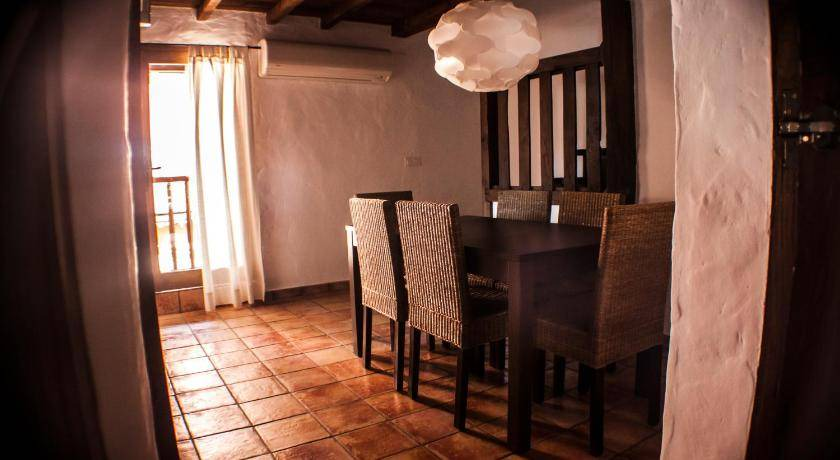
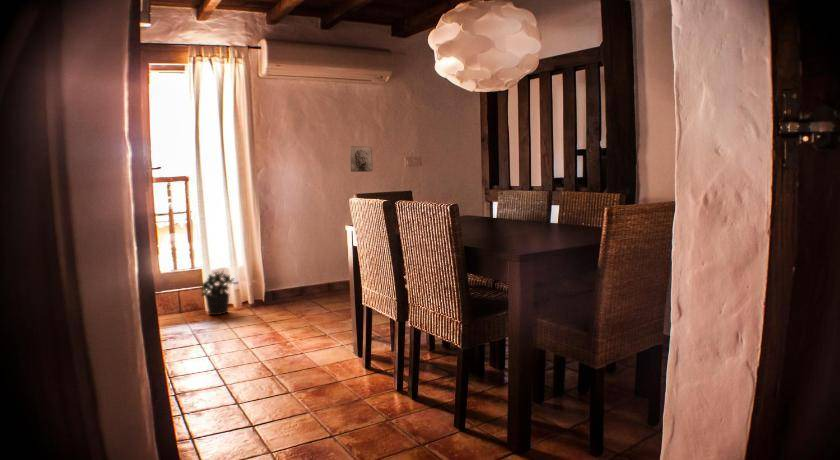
+ potted plant [200,269,240,316]
+ wall relief [349,145,374,173]
